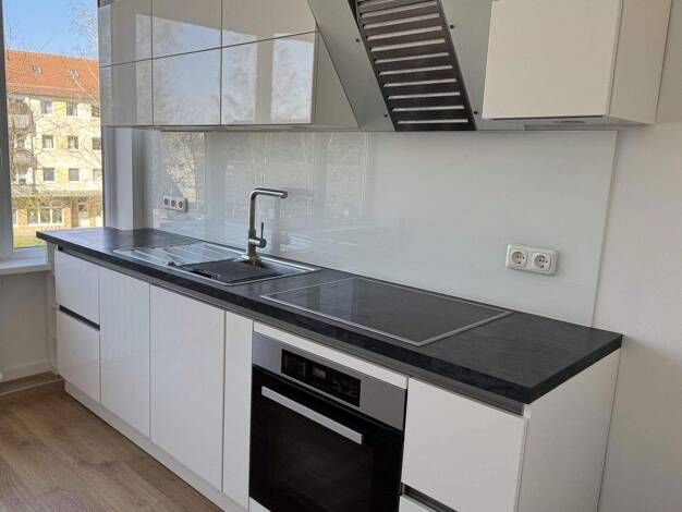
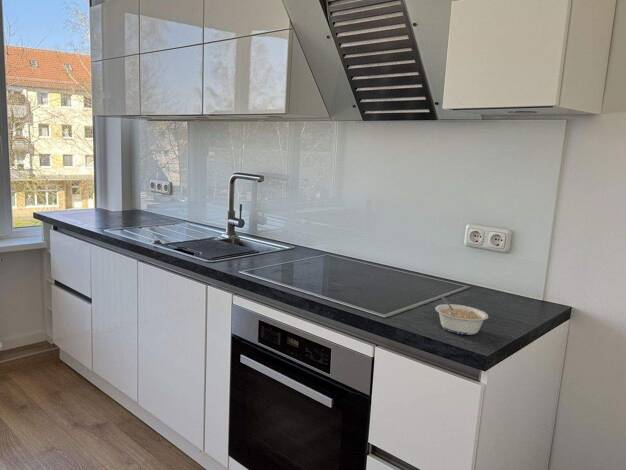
+ legume [434,296,489,336]
